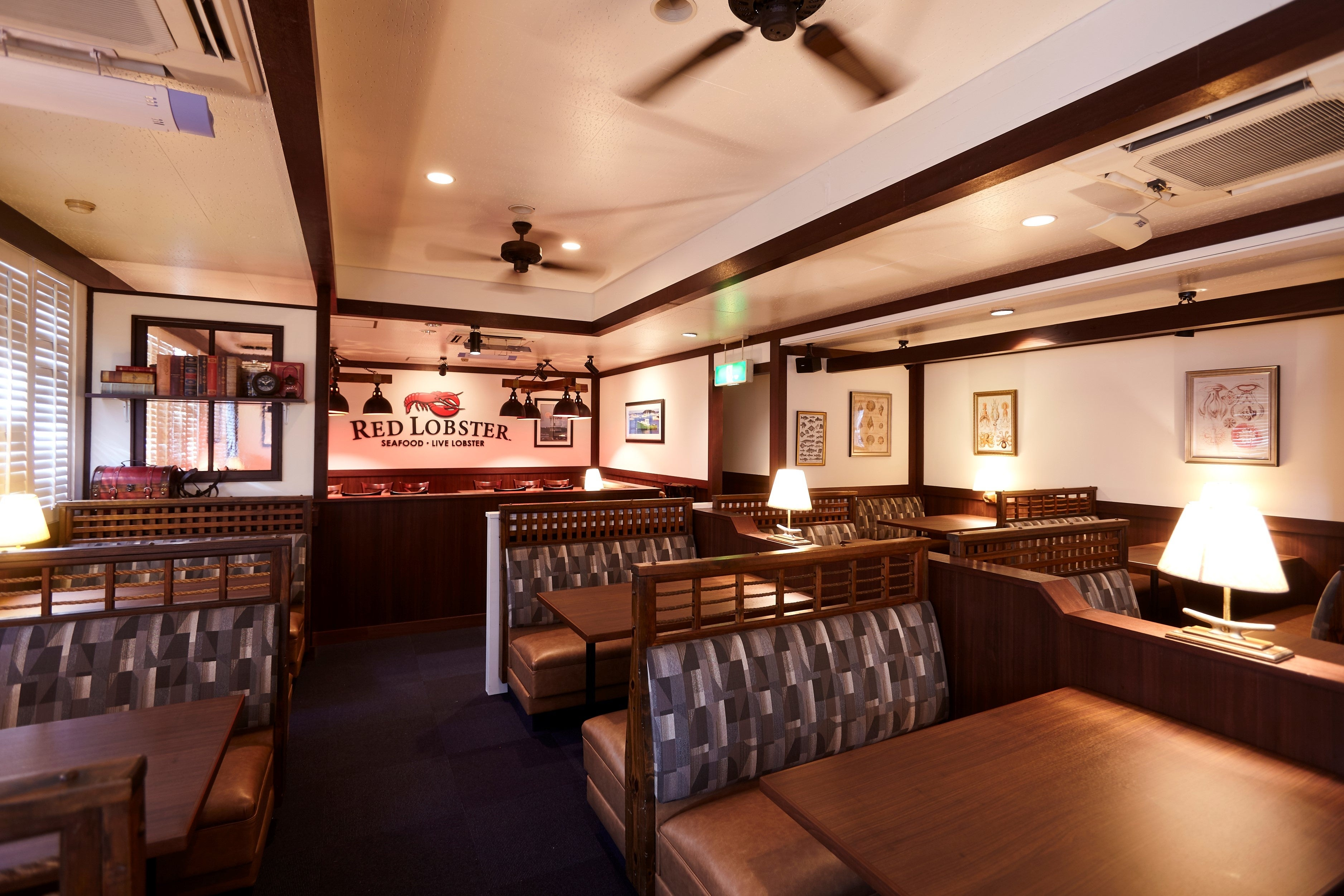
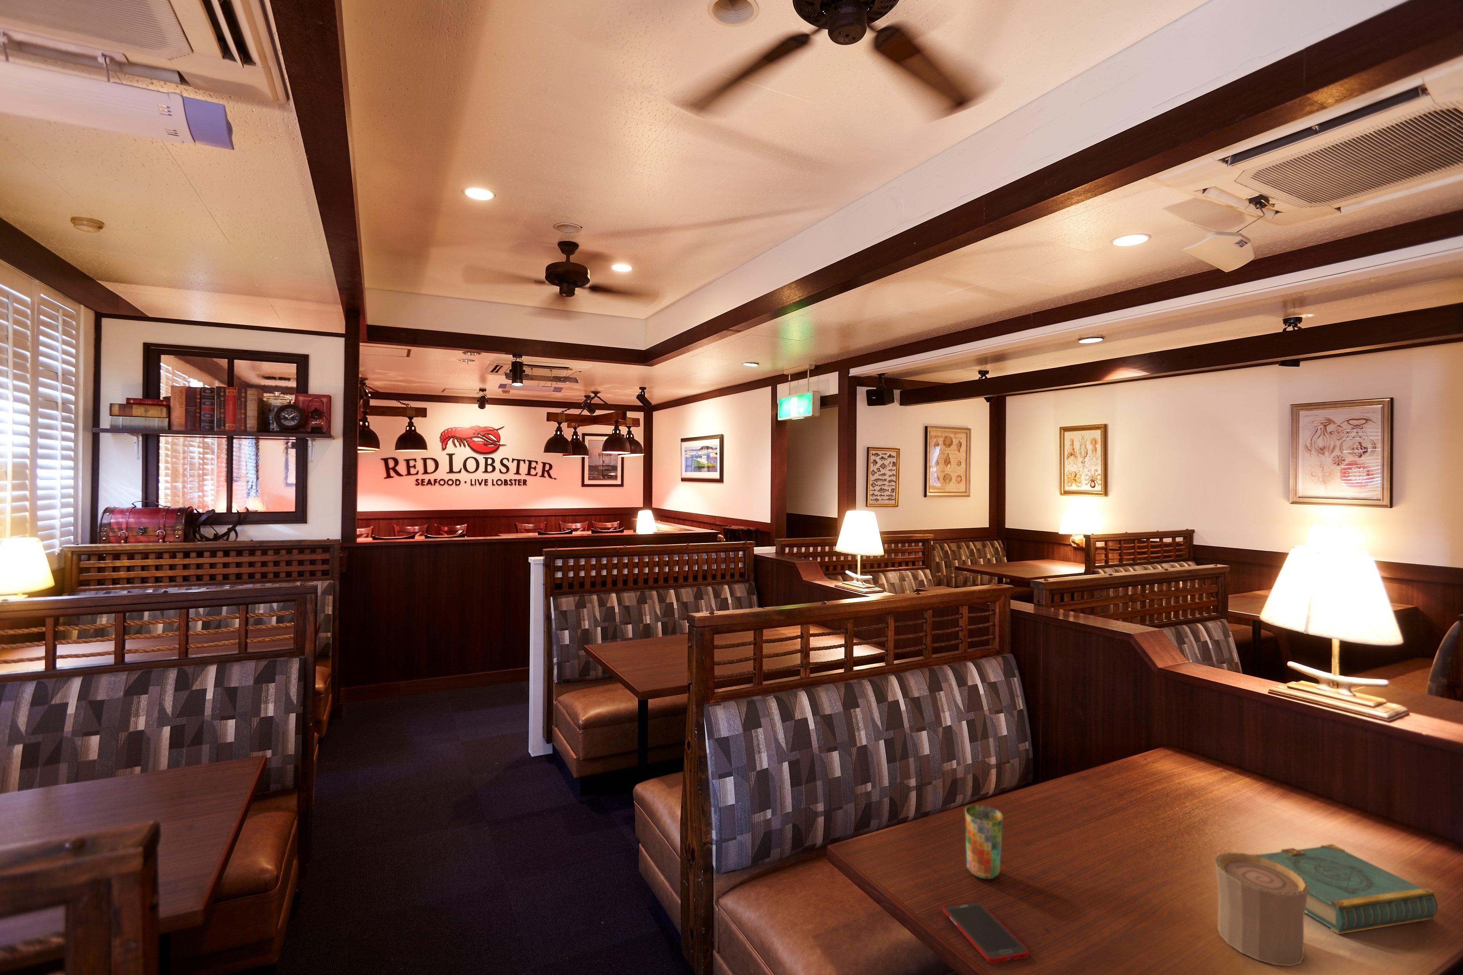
+ cup [964,804,1004,879]
+ cell phone [943,900,1029,964]
+ book [1252,843,1438,935]
+ cup [1215,852,1308,966]
